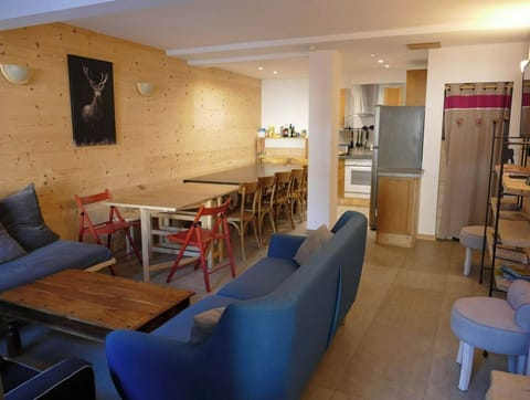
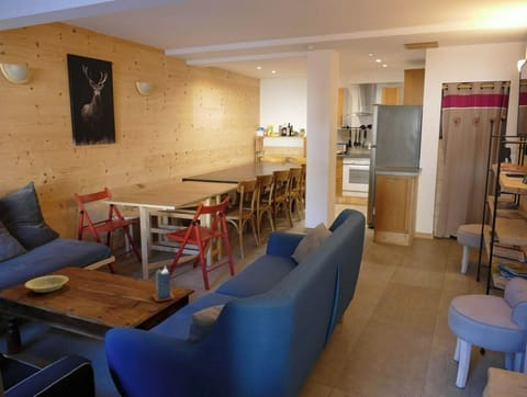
+ candle [152,265,176,303]
+ bowl [24,274,70,294]
